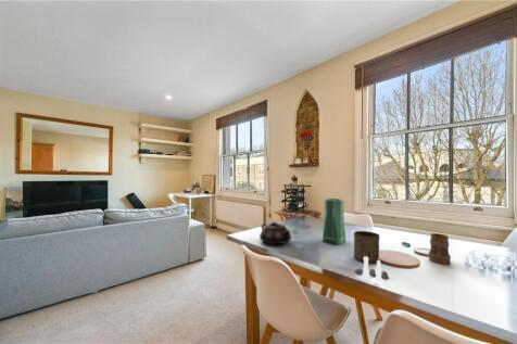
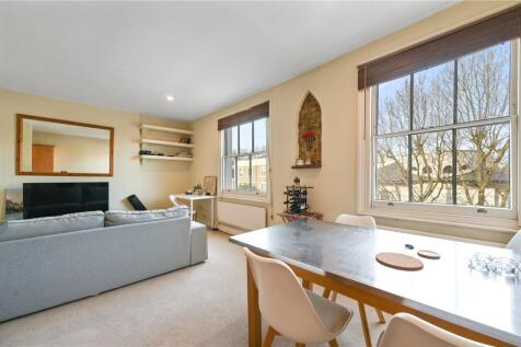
- teapot [258,221,292,246]
- vase [321,198,346,245]
- cup [353,230,381,264]
- salt and pepper shaker set [354,257,390,283]
- mug [428,232,452,266]
